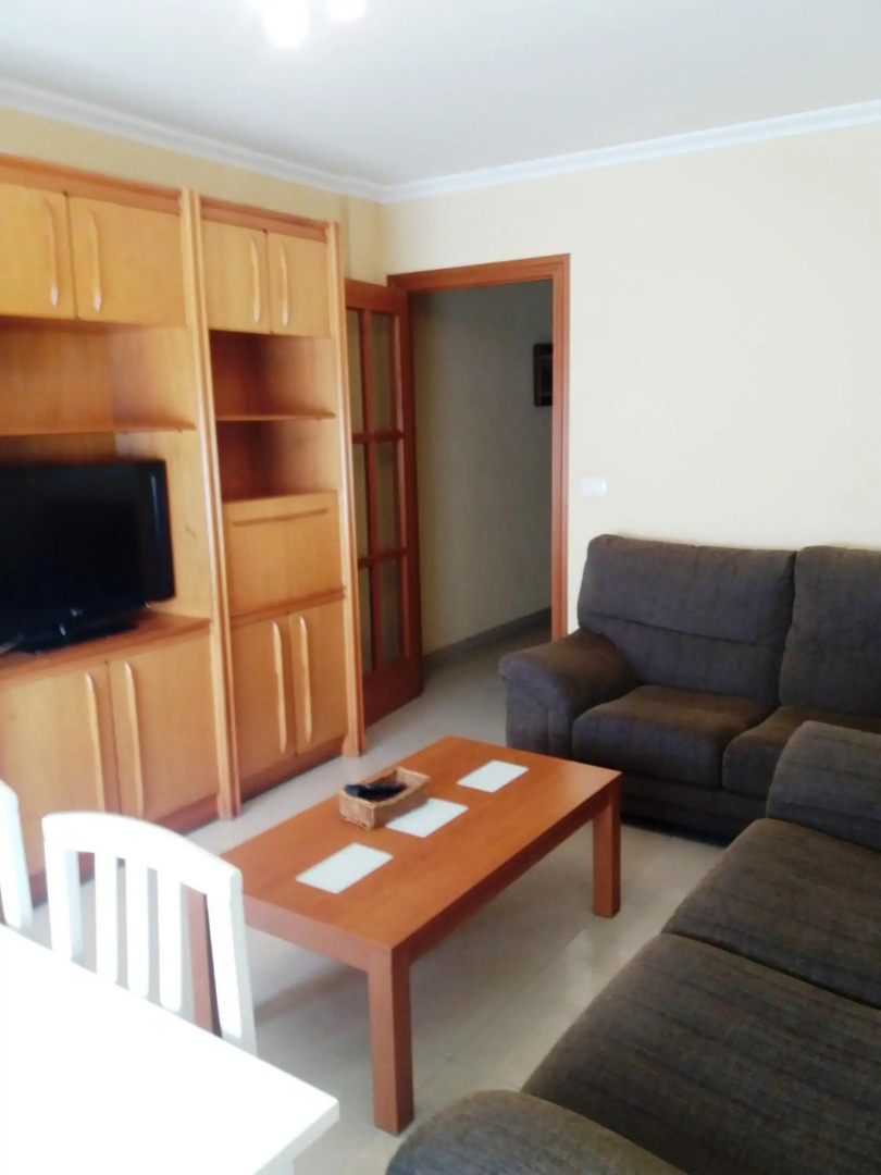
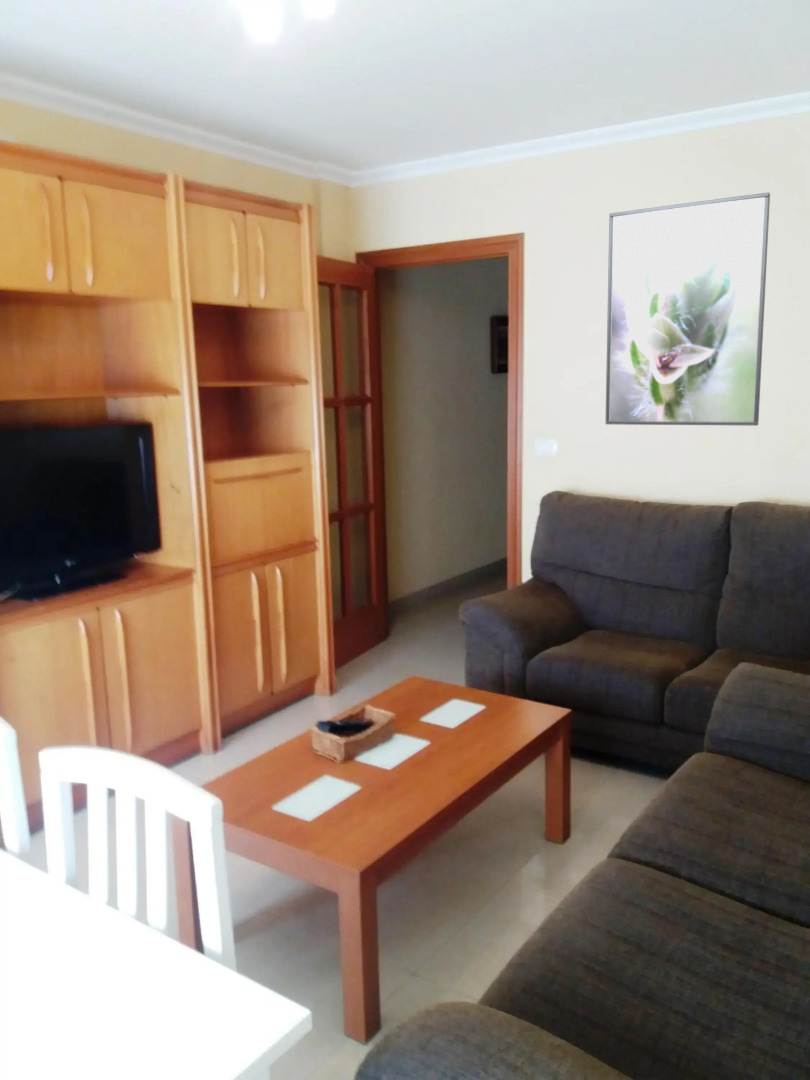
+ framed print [605,191,771,427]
